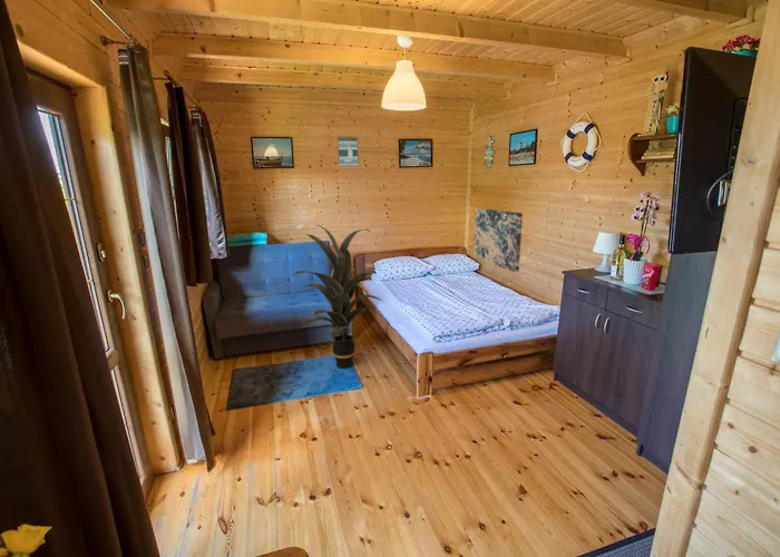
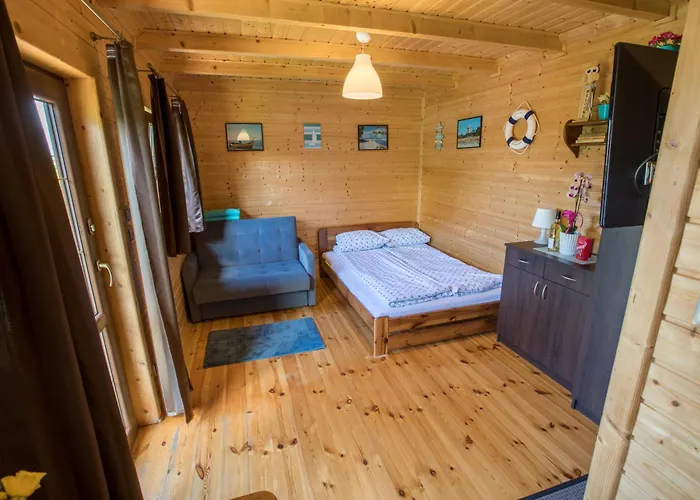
- wall art [472,207,524,274]
- indoor plant [292,224,386,370]
